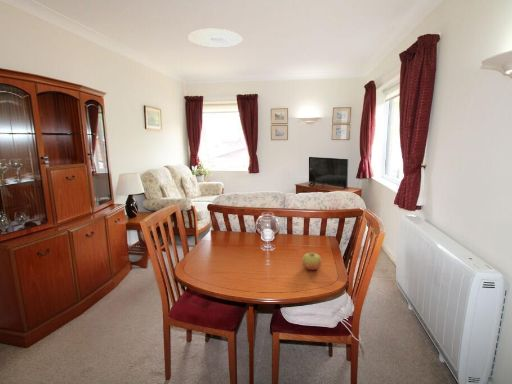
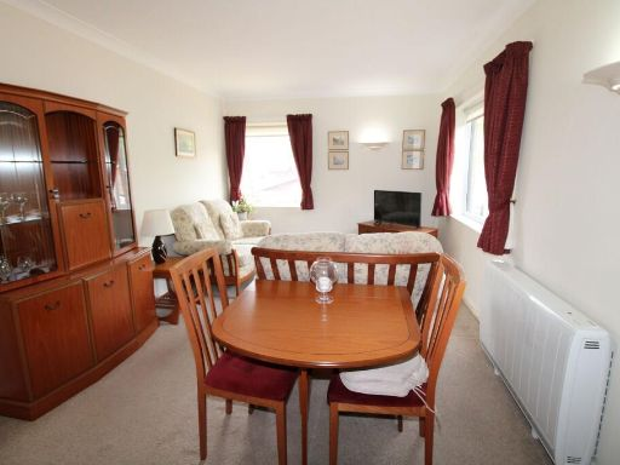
- ceiling light [187,28,243,49]
- apple [301,252,323,271]
